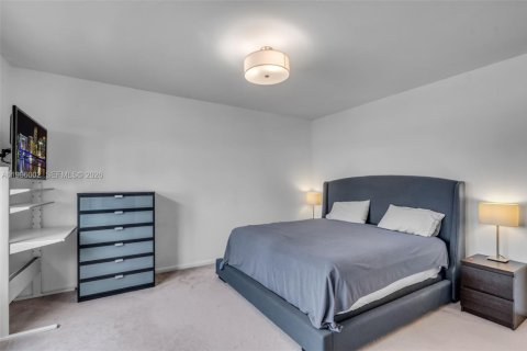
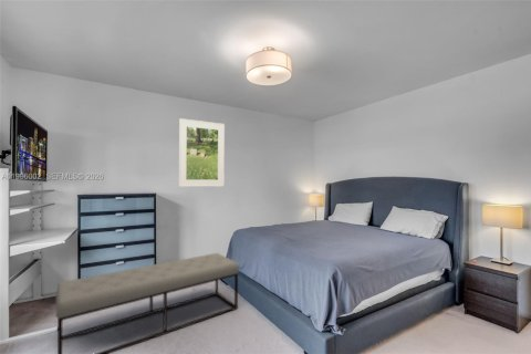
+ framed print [178,117,226,188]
+ bench [54,252,240,354]
